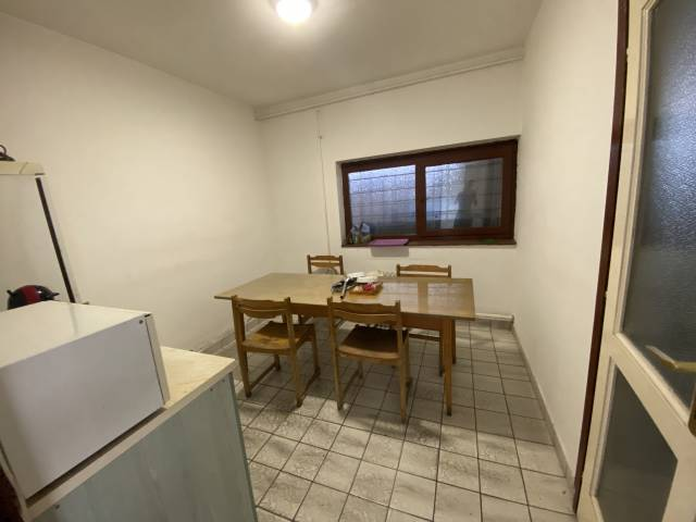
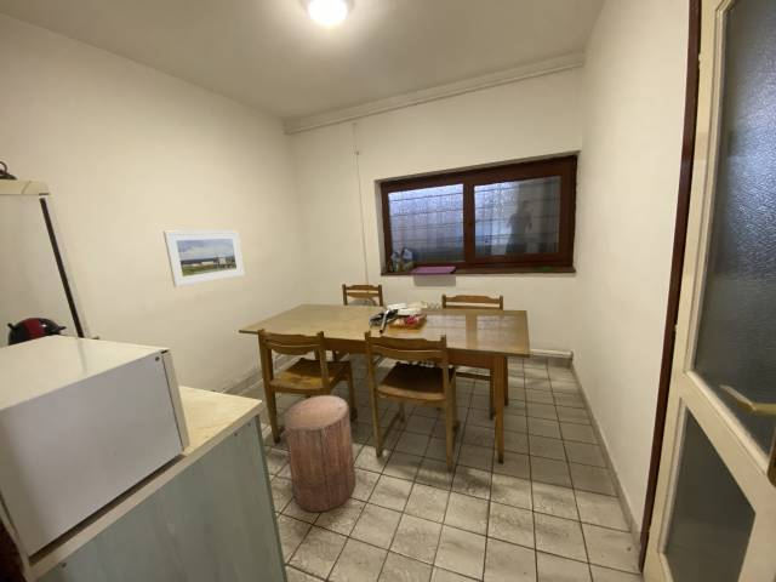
+ stool [283,394,356,513]
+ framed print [162,229,246,289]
